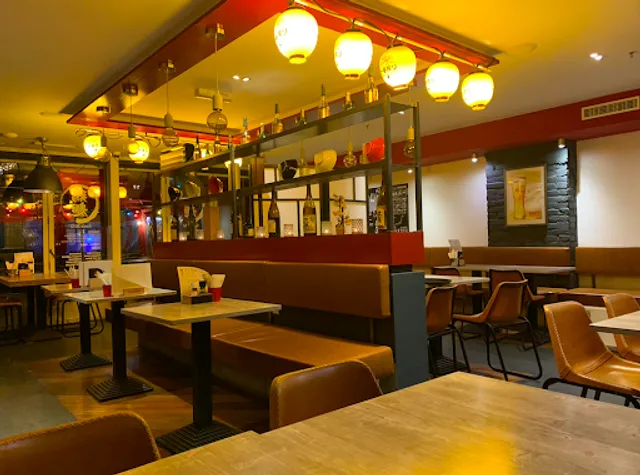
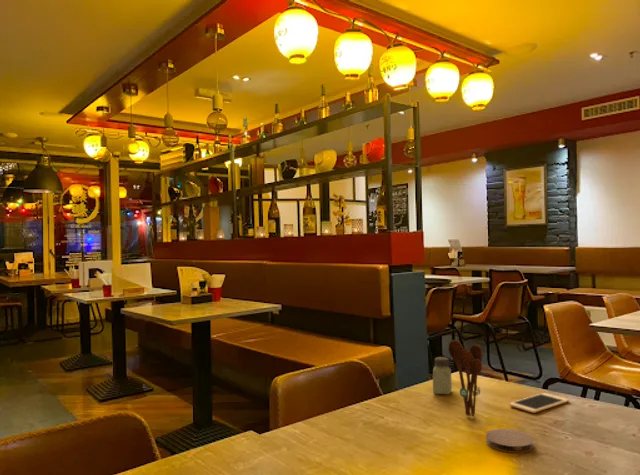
+ coaster [485,428,535,454]
+ utensil holder [448,339,484,418]
+ saltshaker [432,356,453,395]
+ cell phone [508,392,570,414]
